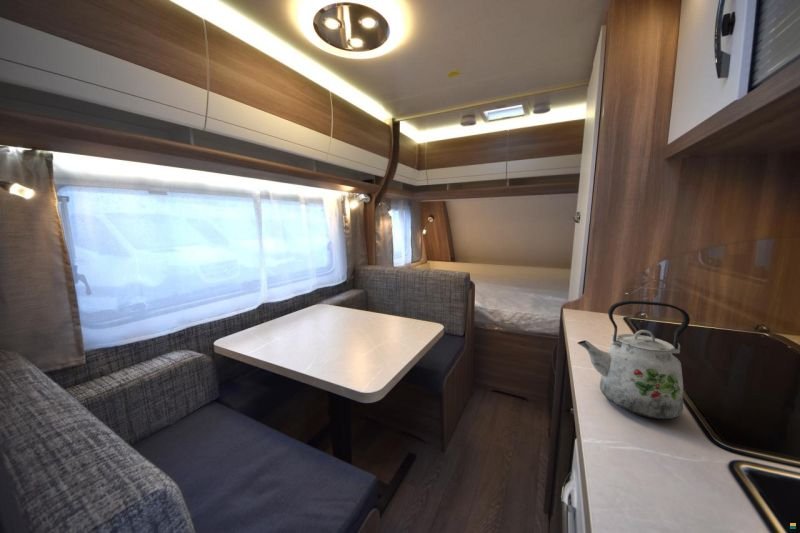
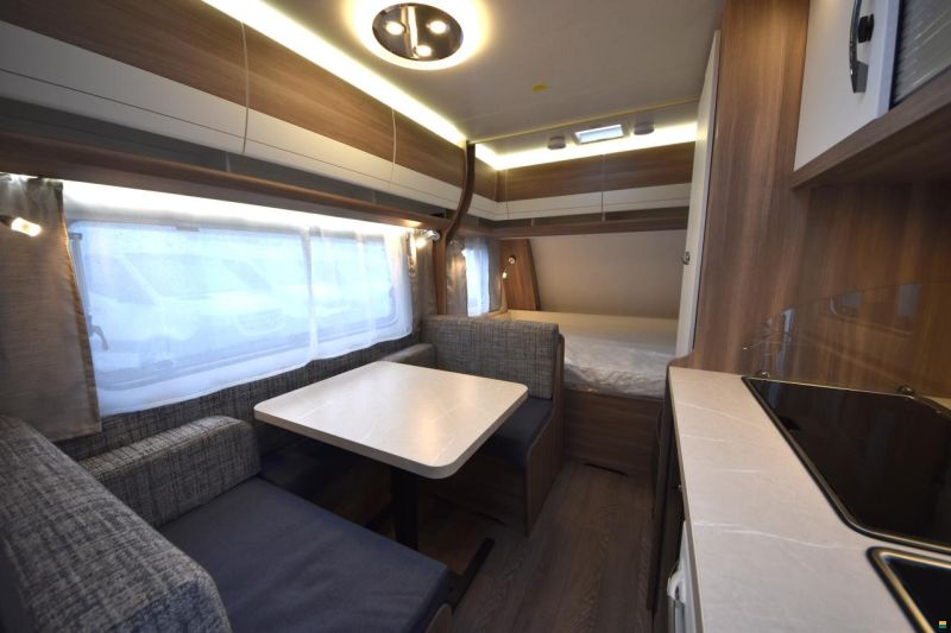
- kettle [576,300,691,420]
